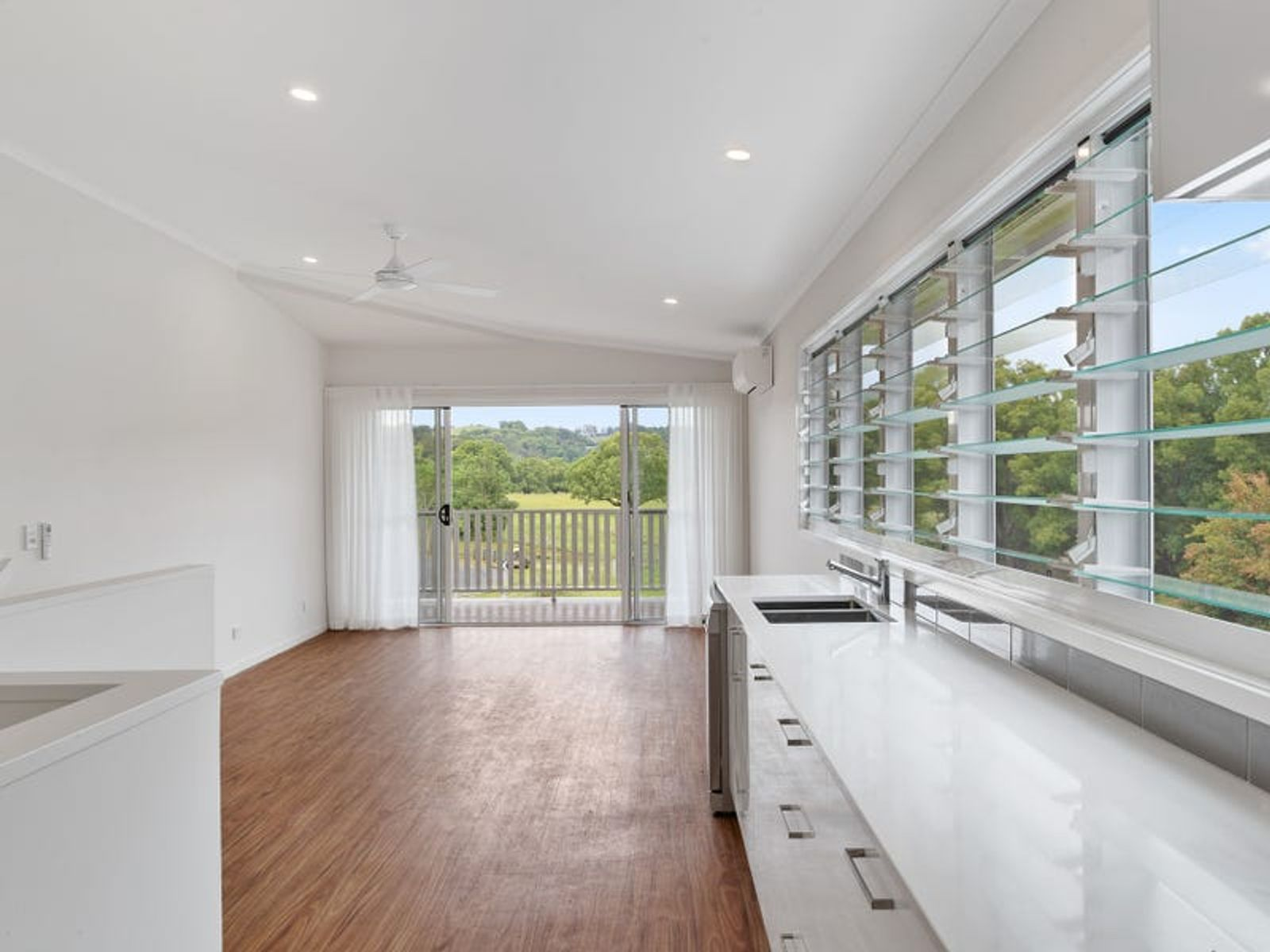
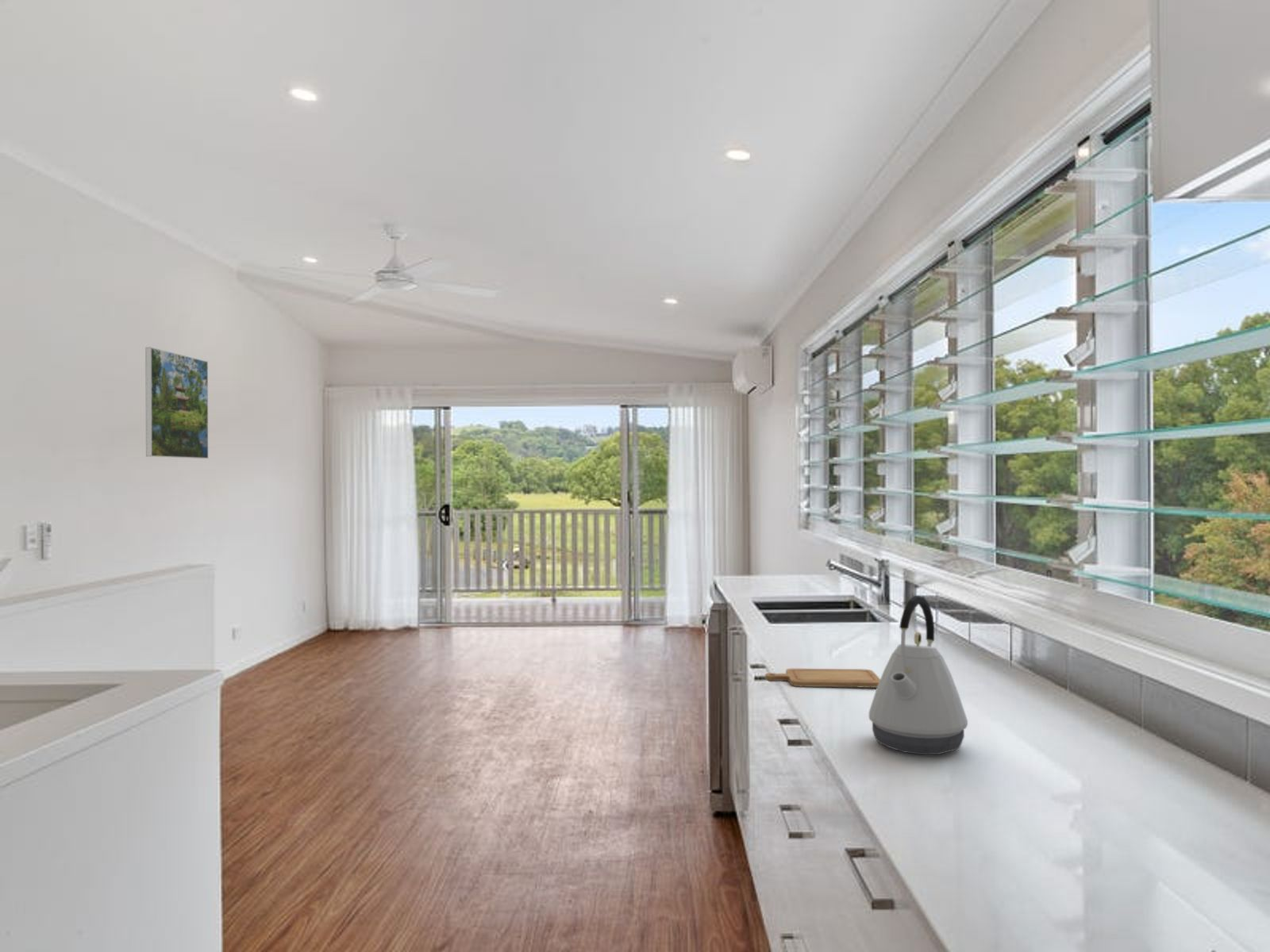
+ kettle [868,595,968,755]
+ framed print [144,347,209,459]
+ chopping board [764,668,880,689]
